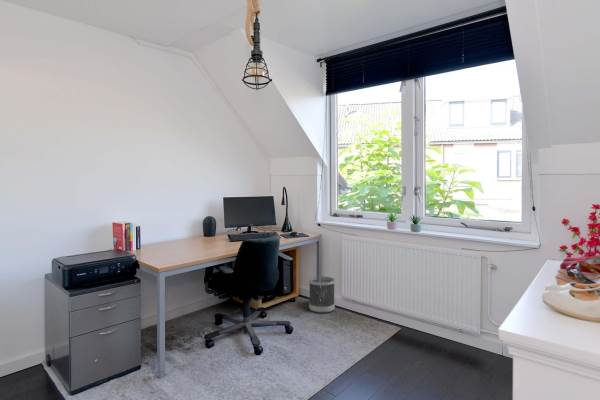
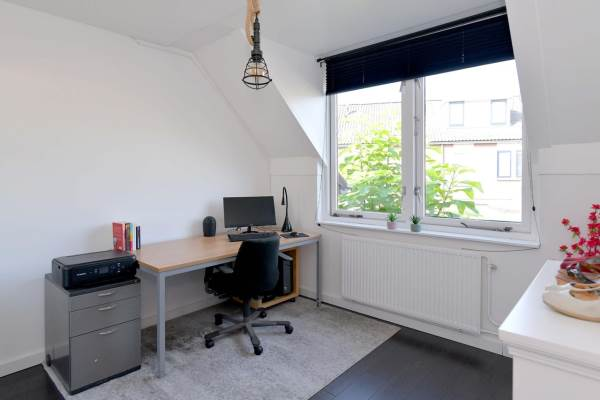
- wastebasket [308,276,336,314]
